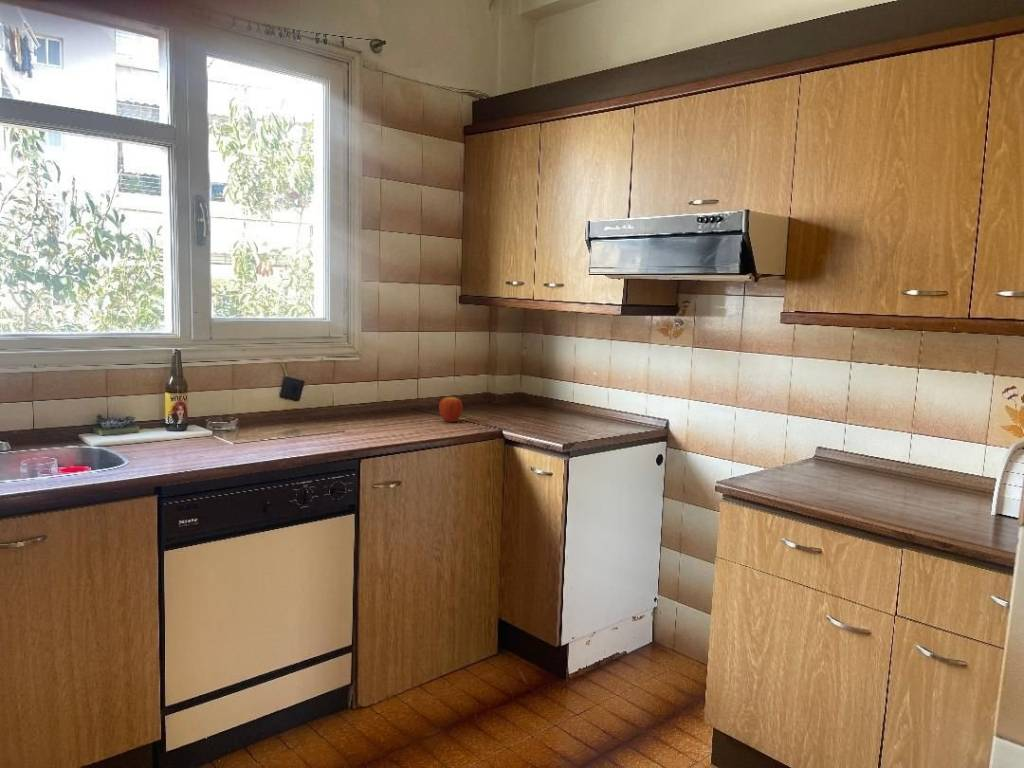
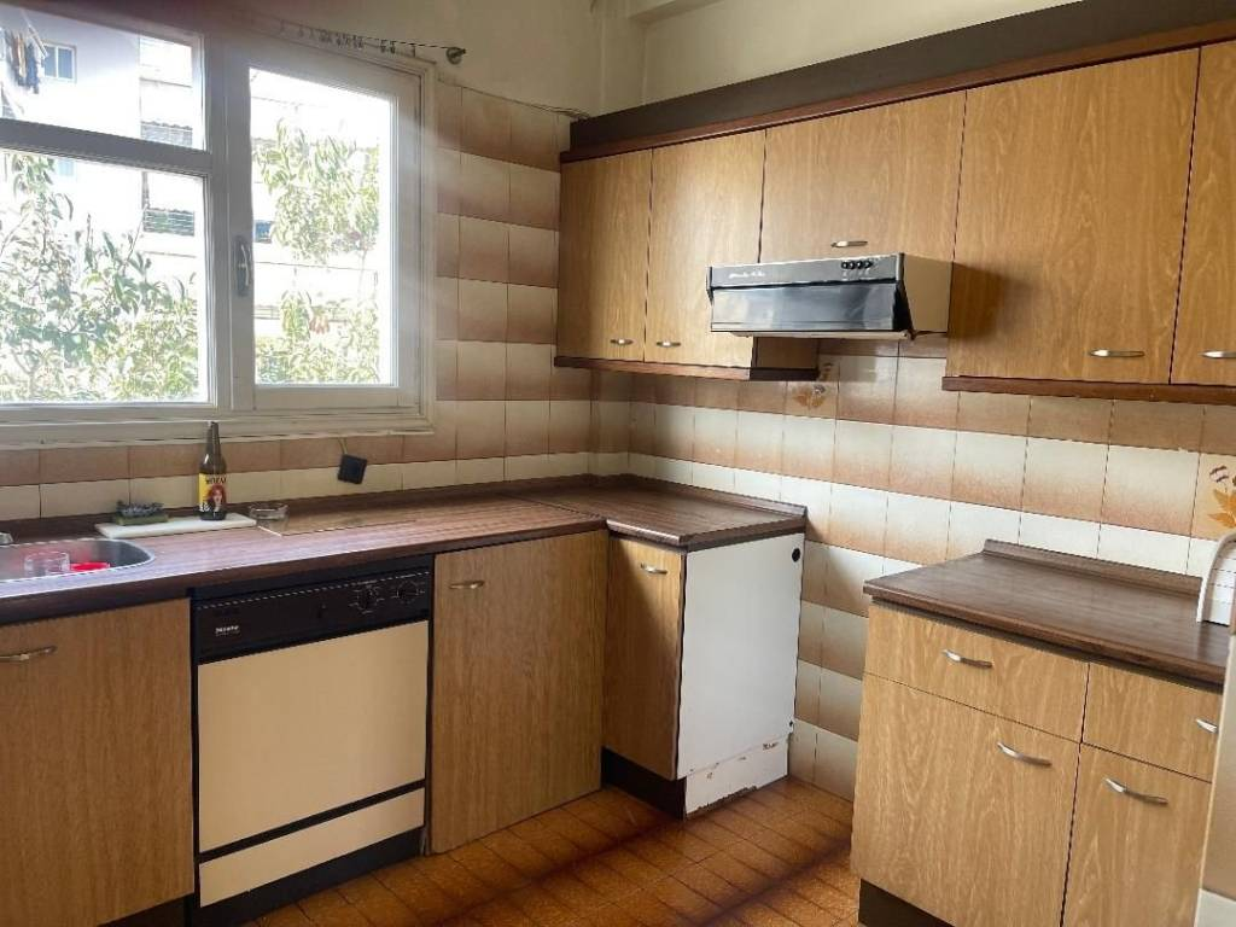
- fruit [438,394,464,423]
